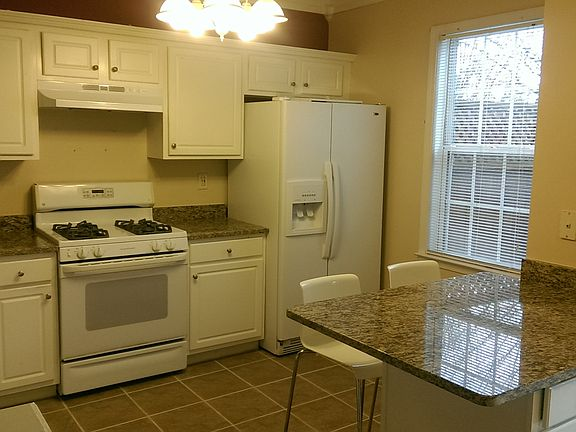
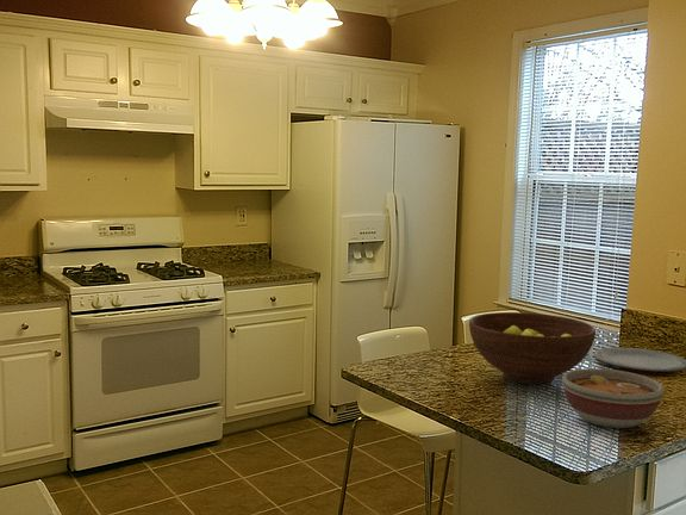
+ plate [593,347,686,372]
+ bowl [561,367,665,429]
+ fruit bowl [468,311,597,385]
